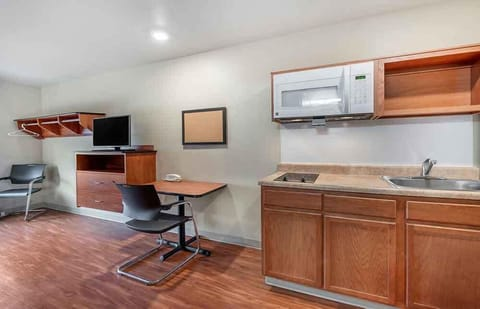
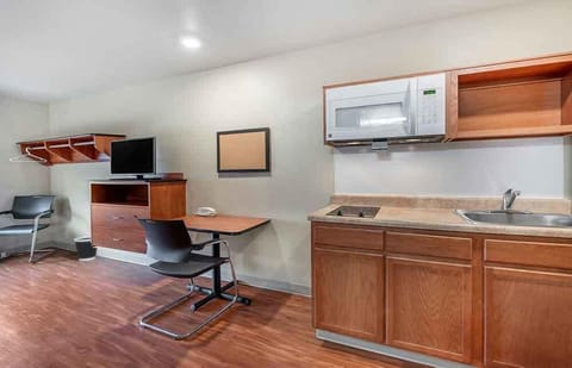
+ wastebasket [73,235,99,262]
